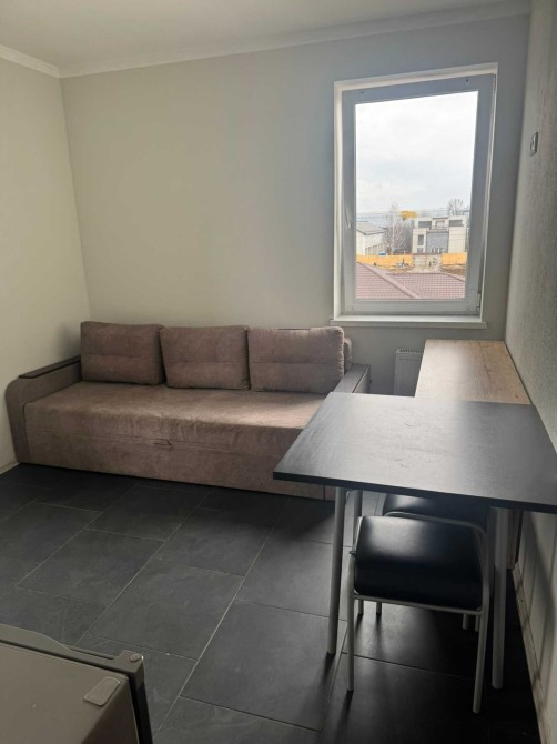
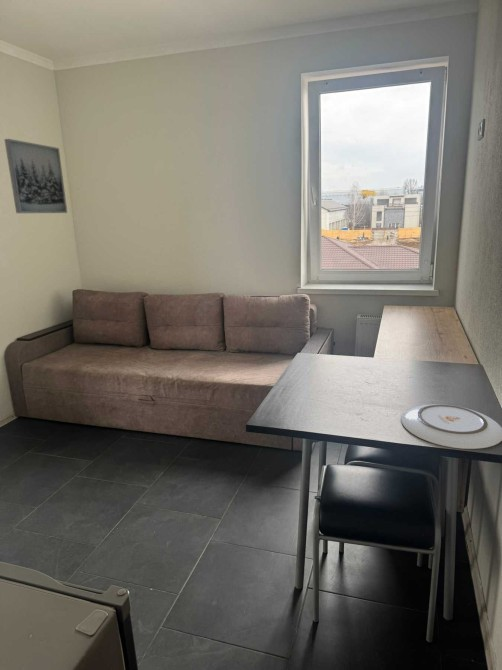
+ wall art [3,138,68,214]
+ plate [400,403,502,450]
